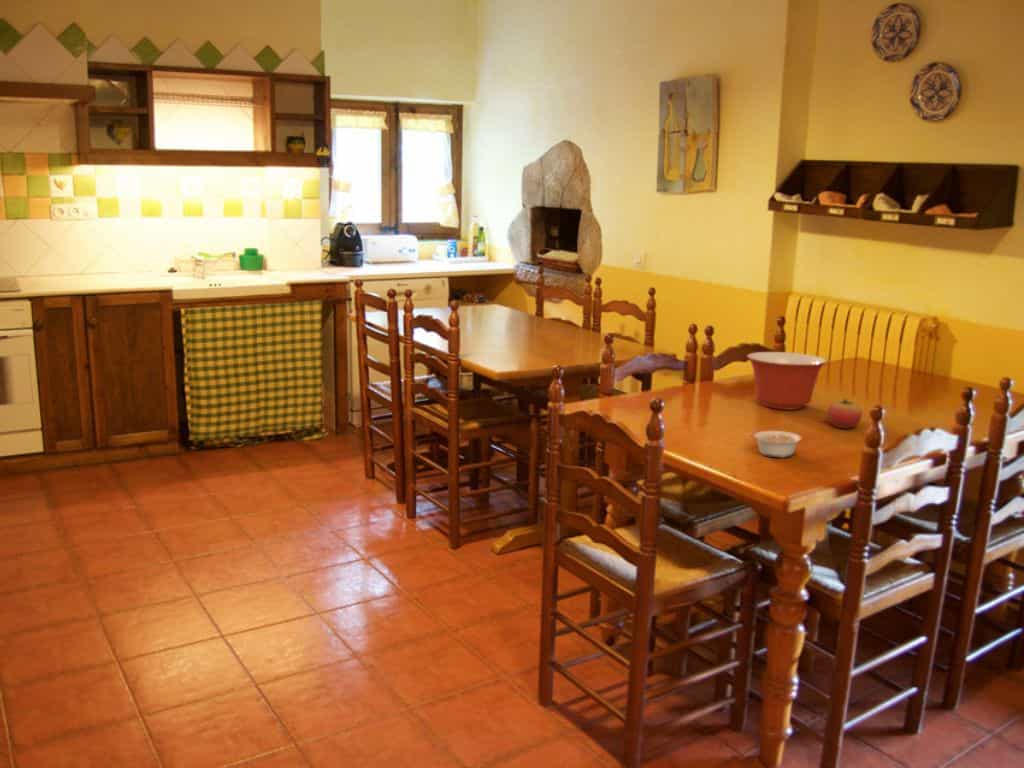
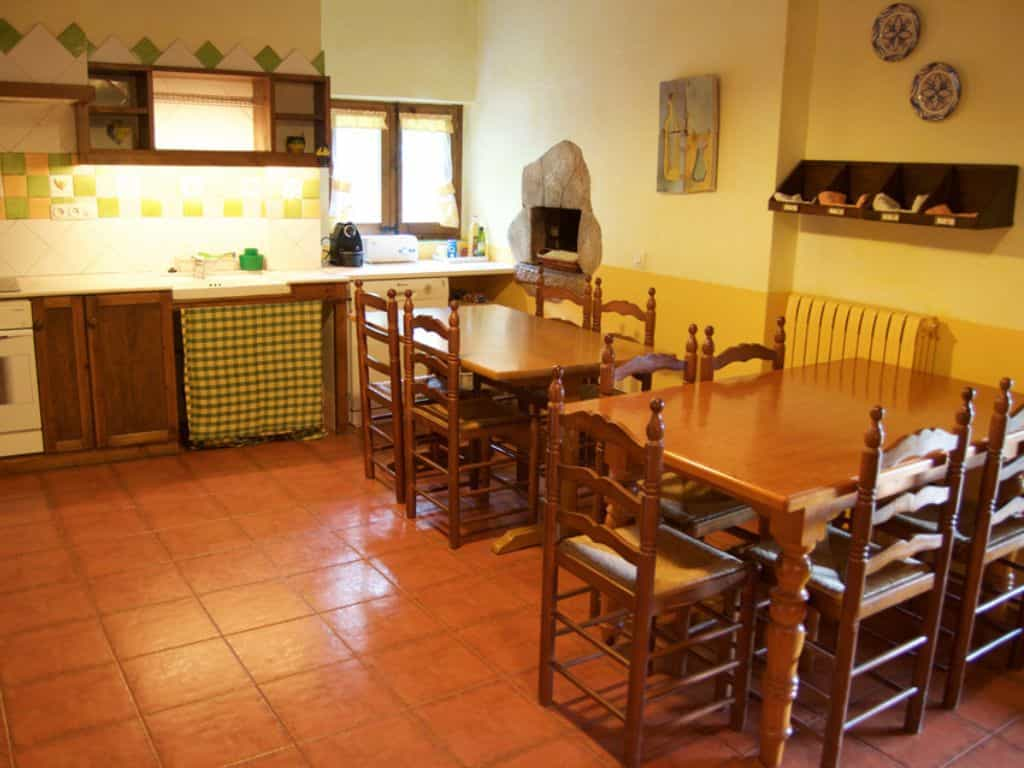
- legume [748,430,802,459]
- mixing bowl [746,351,828,411]
- fruit [827,396,863,430]
